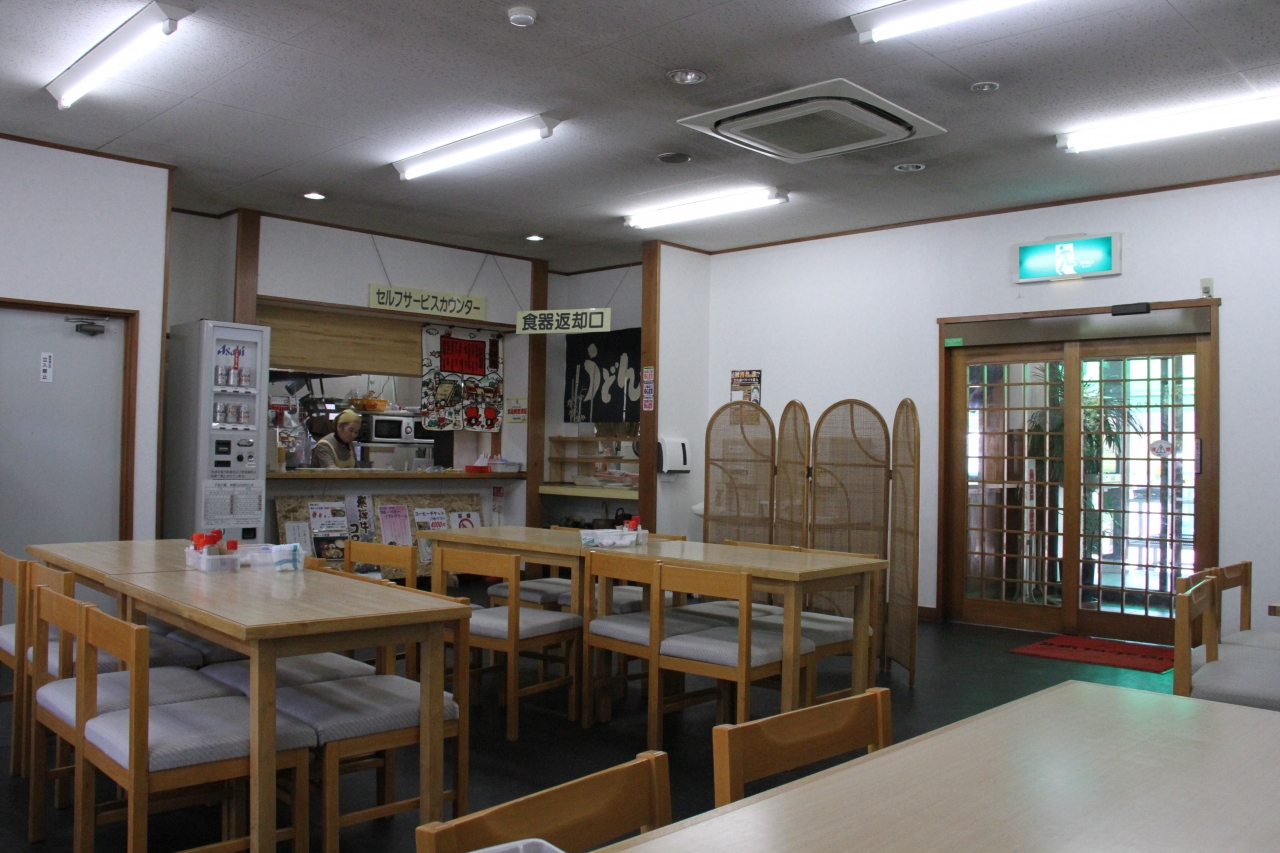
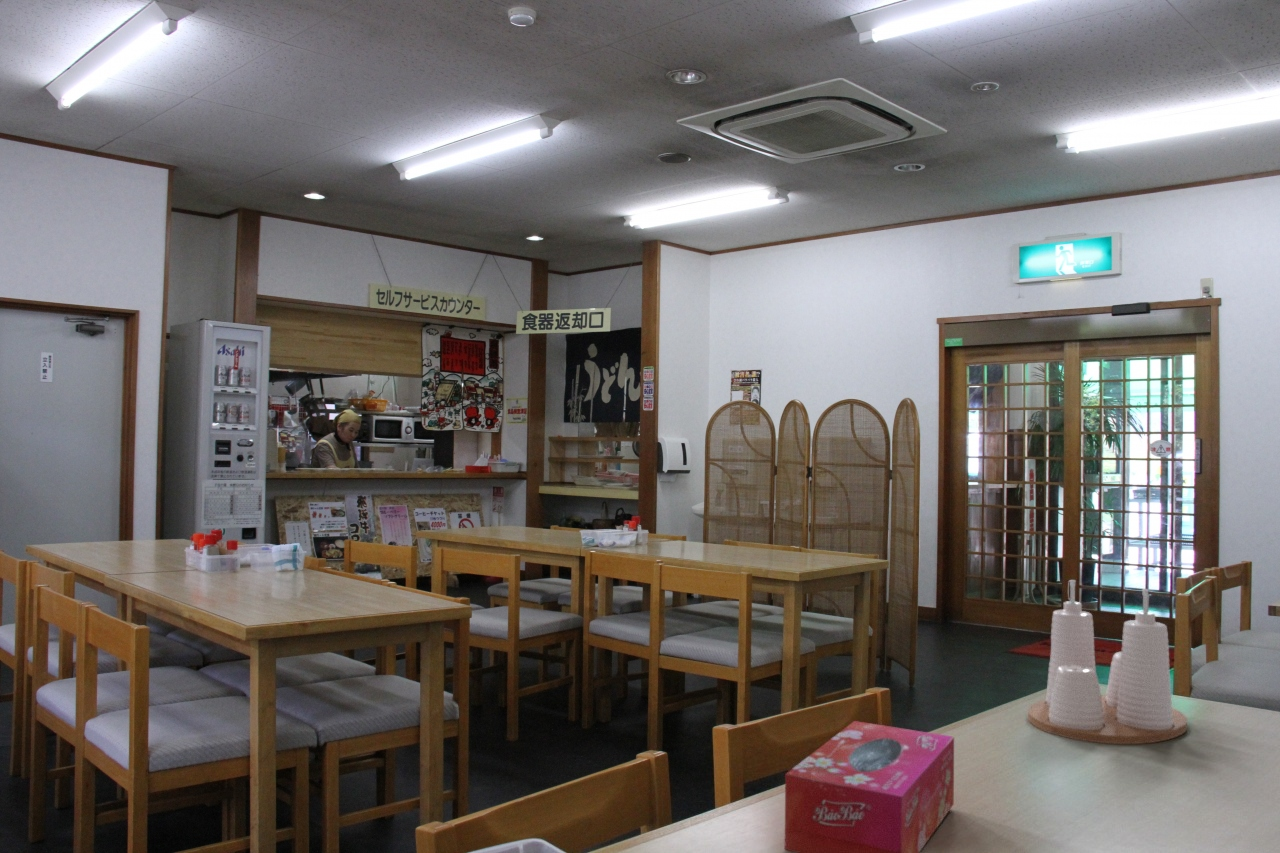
+ condiment set [1027,579,1188,745]
+ tissue box [784,720,955,853]
